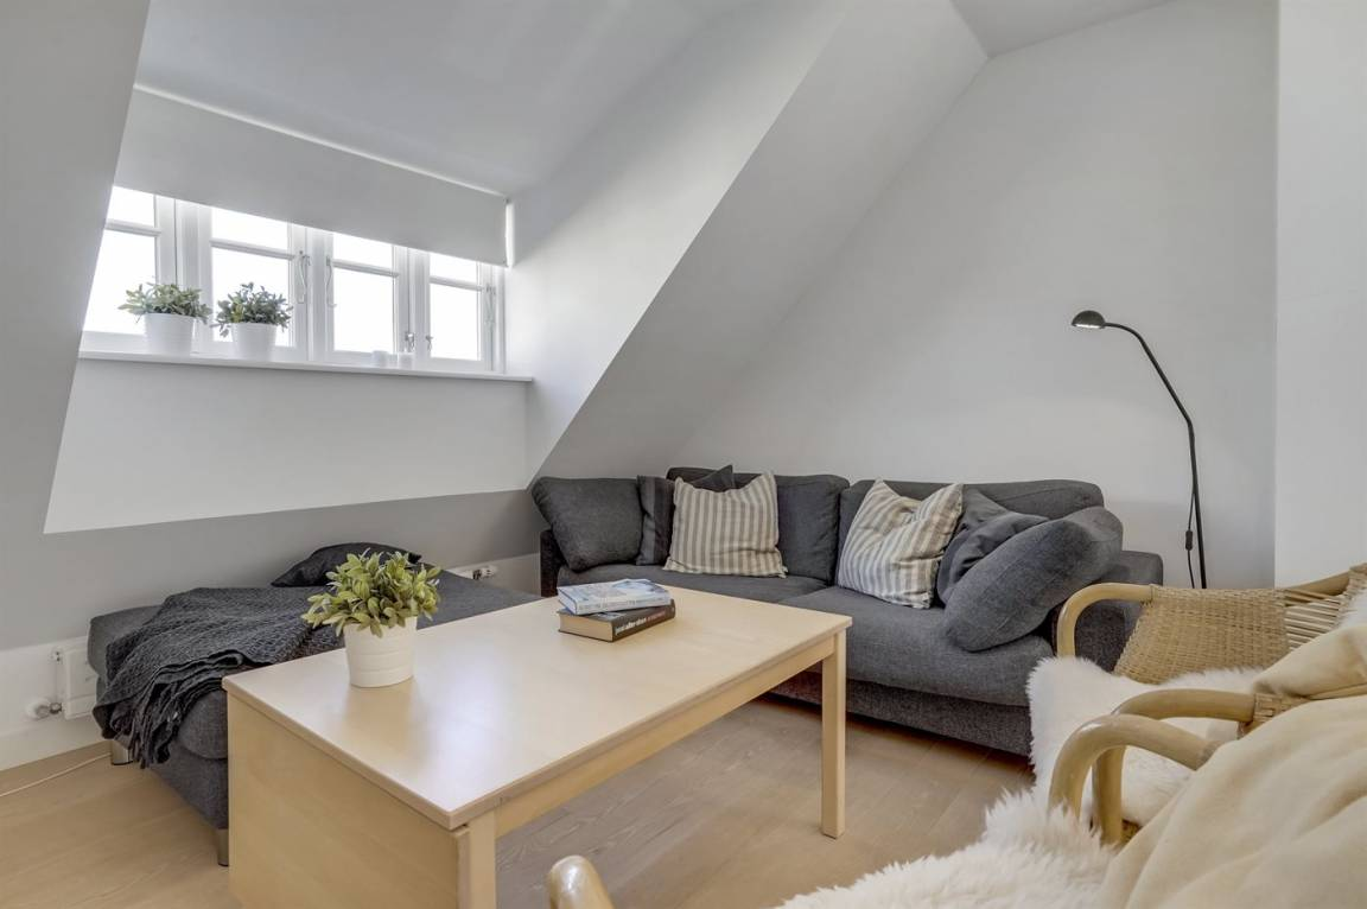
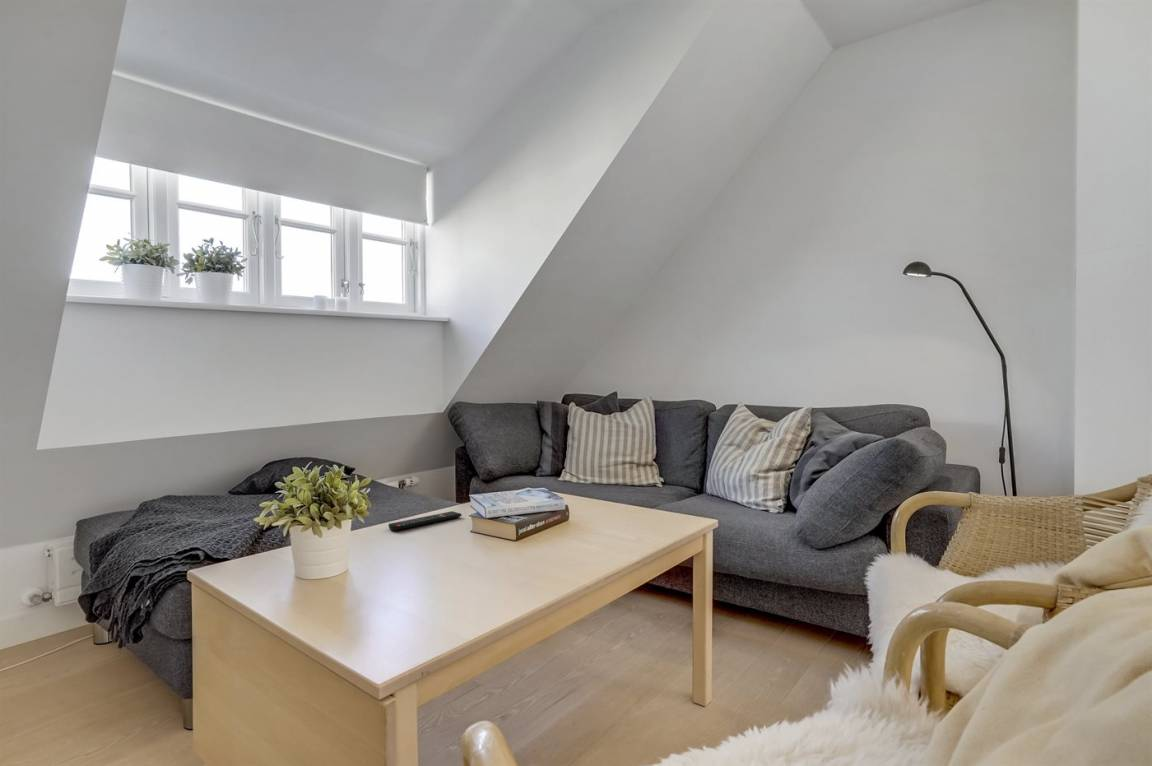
+ remote control [388,510,462,531]
